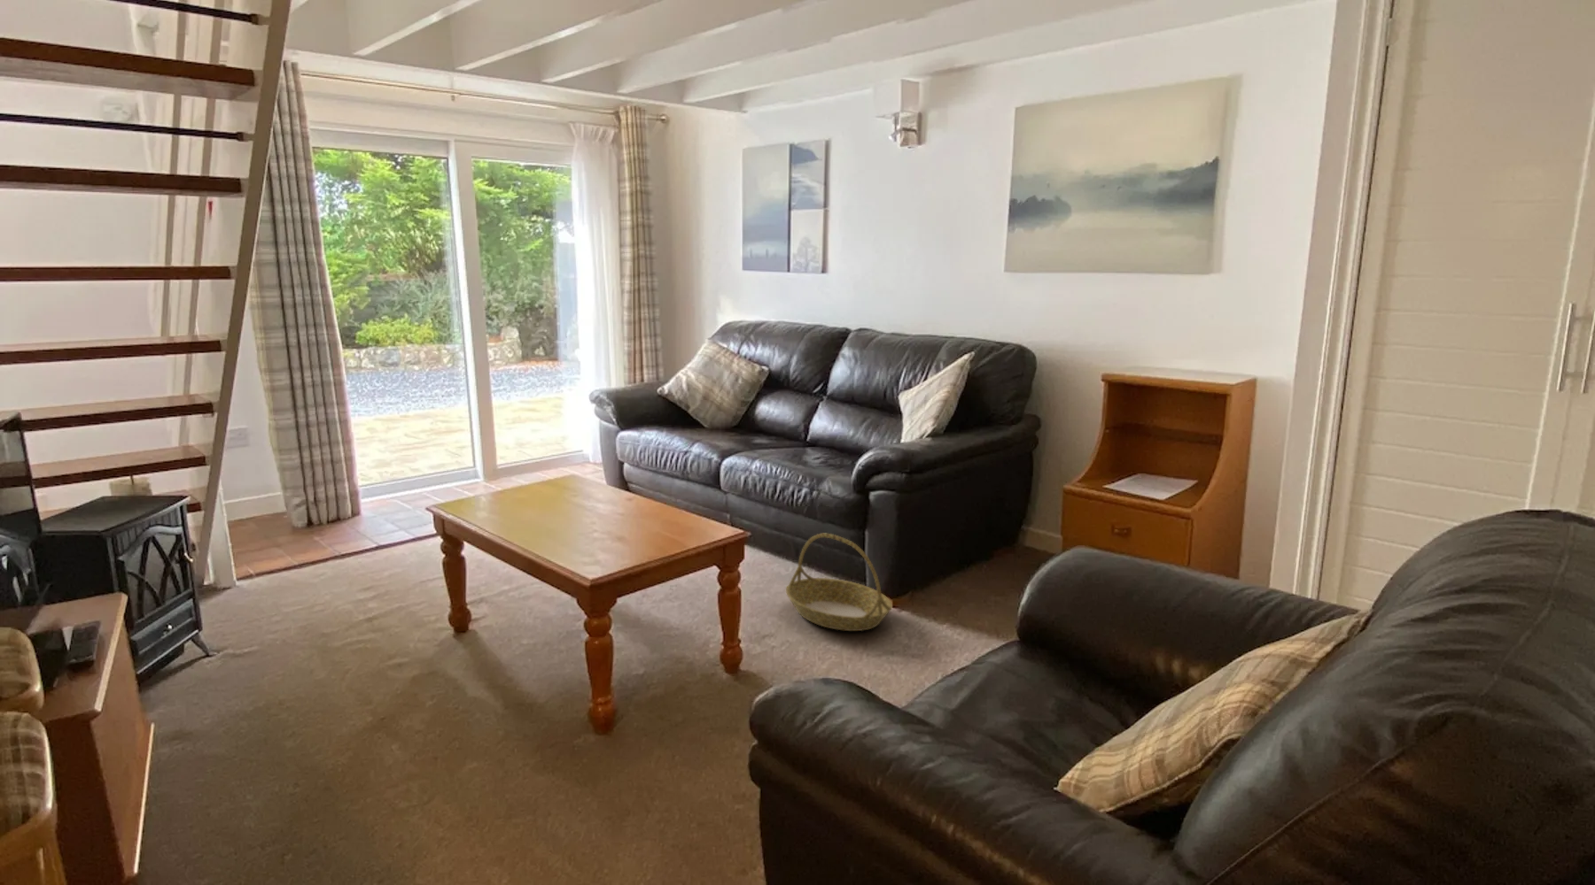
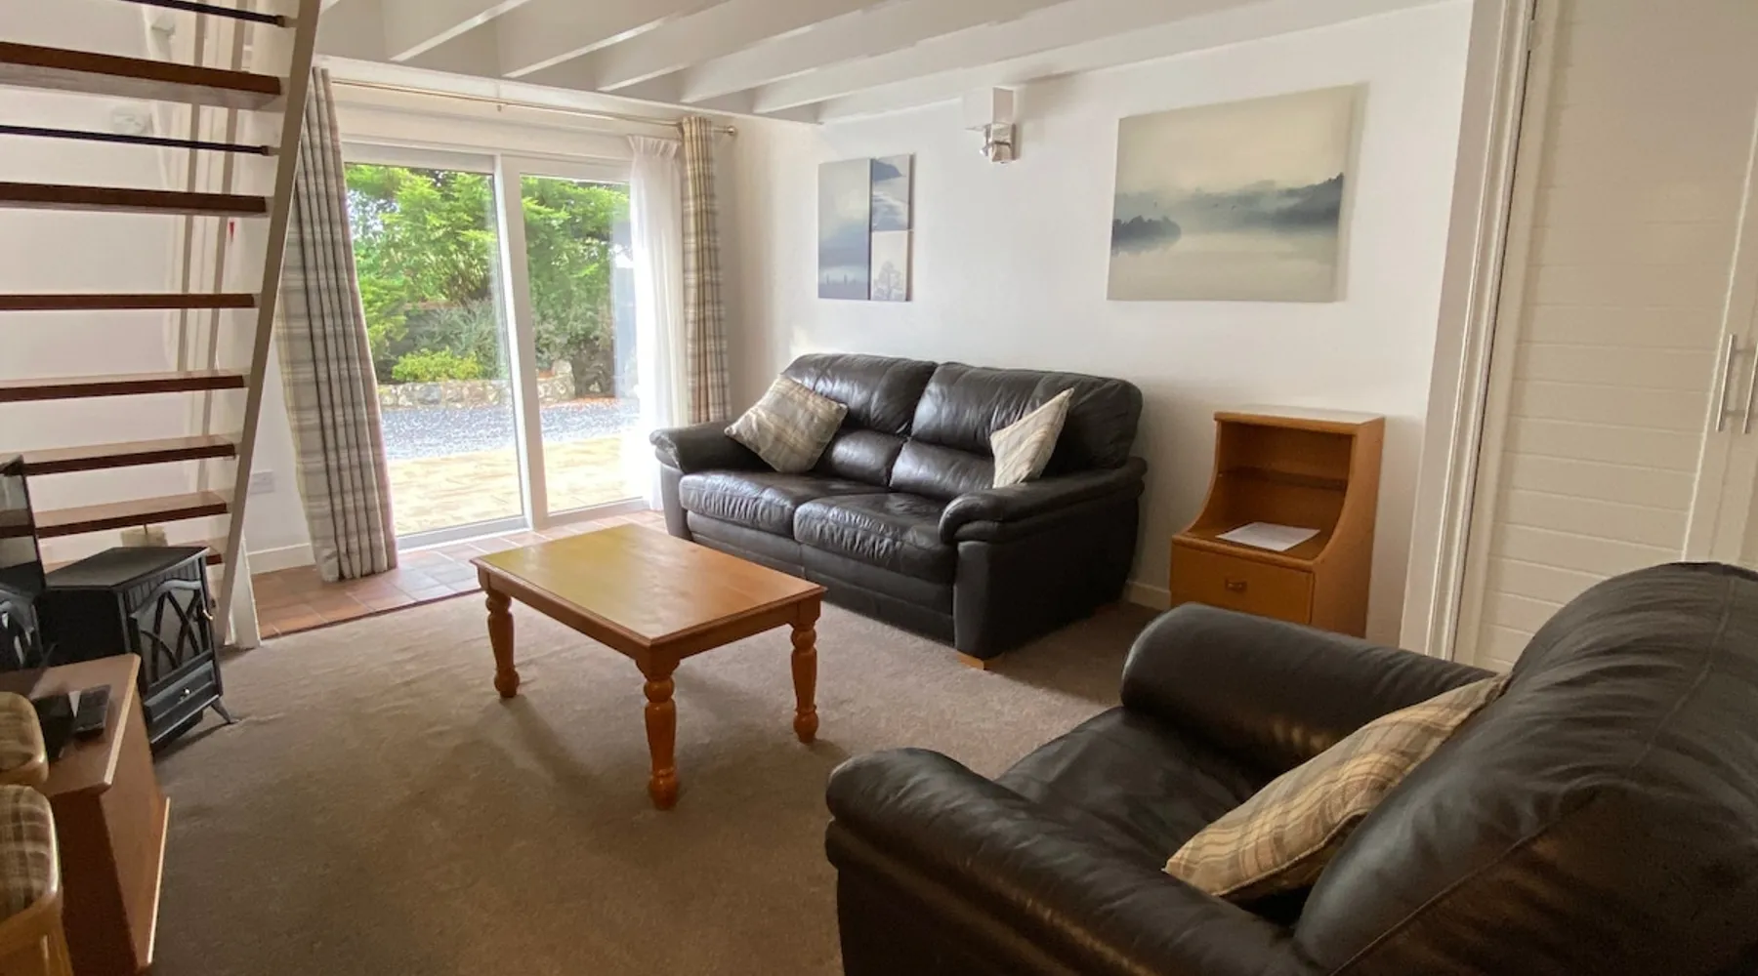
- basket [785,533,894,632]
